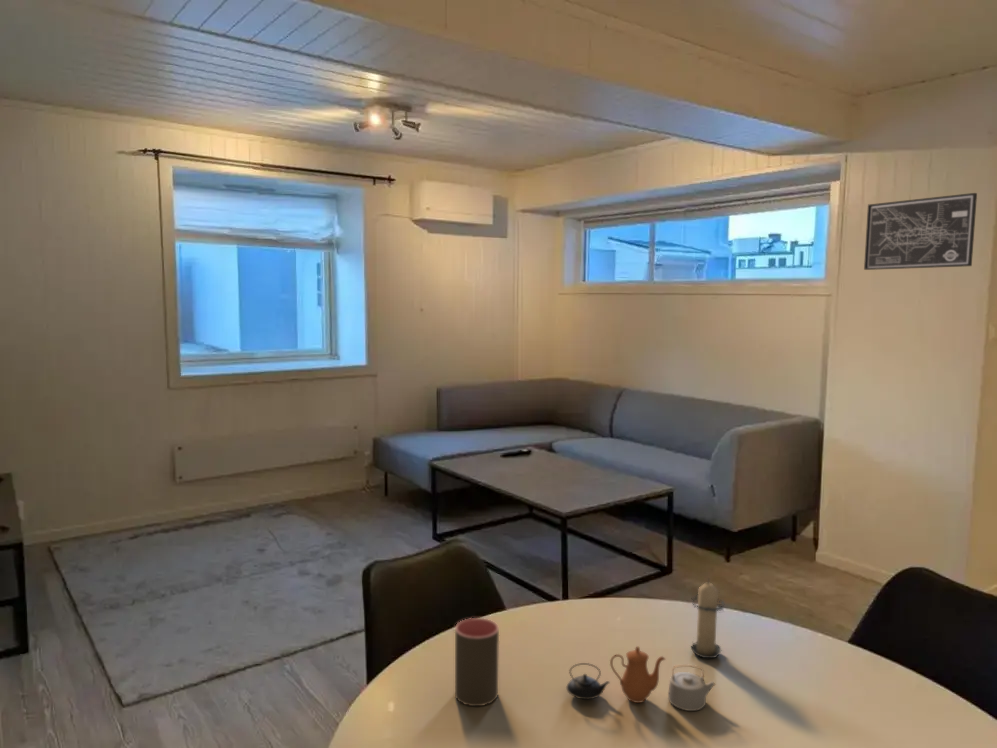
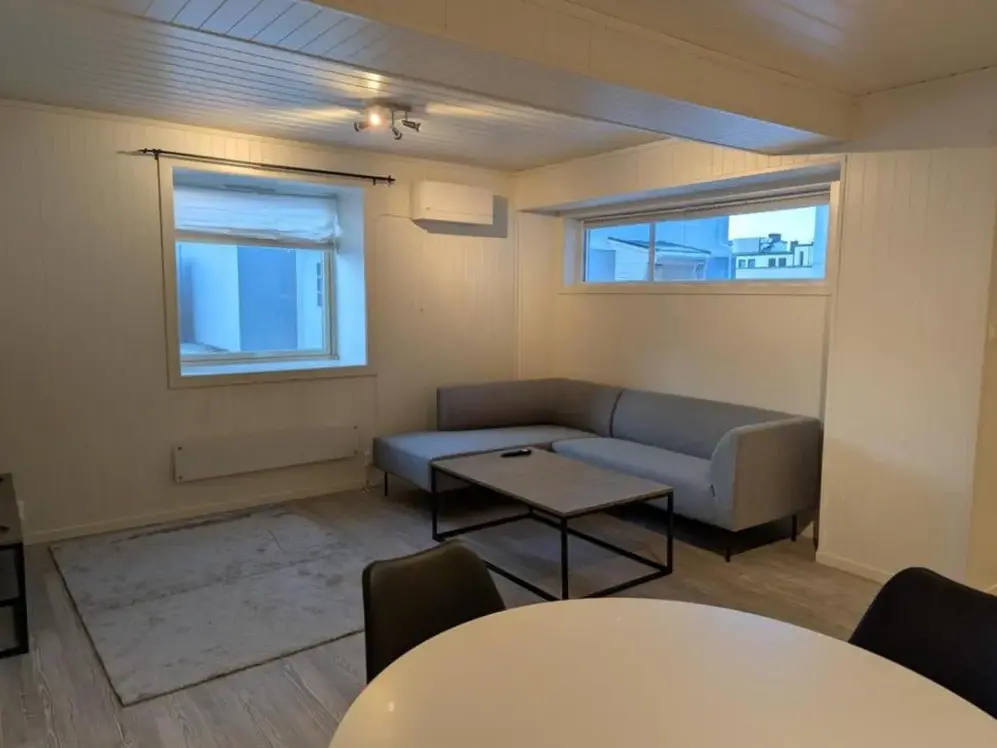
- candle [689,577,726,659]
- wall art [863,192,978,271]
- teapot [565,645,716,712]
- cup [454,617,500,707]
